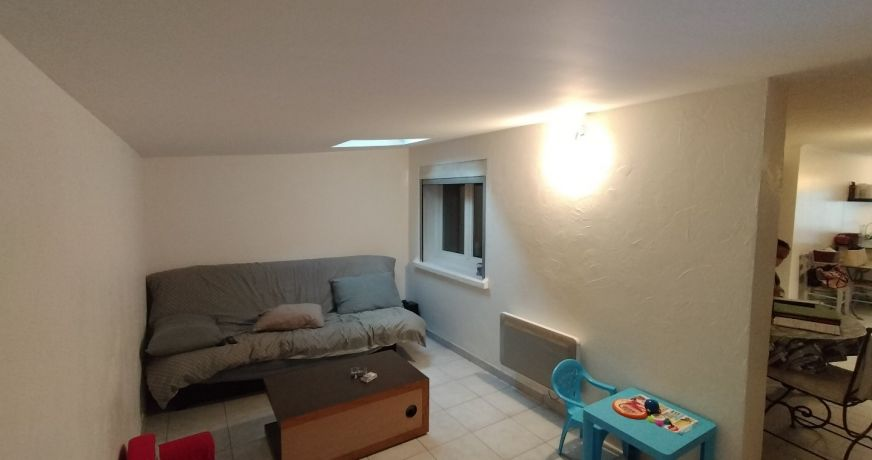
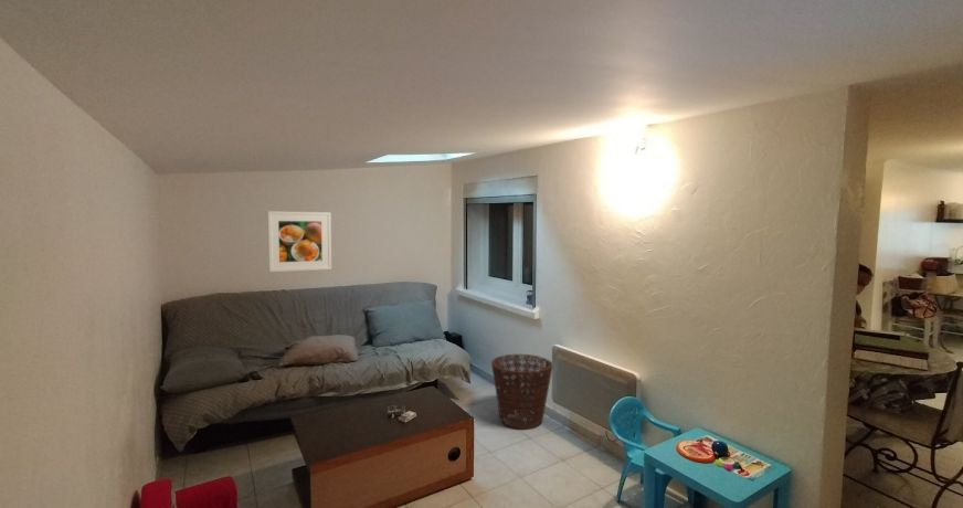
+ basket [490,353,554,430]
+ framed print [266,210,332,273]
